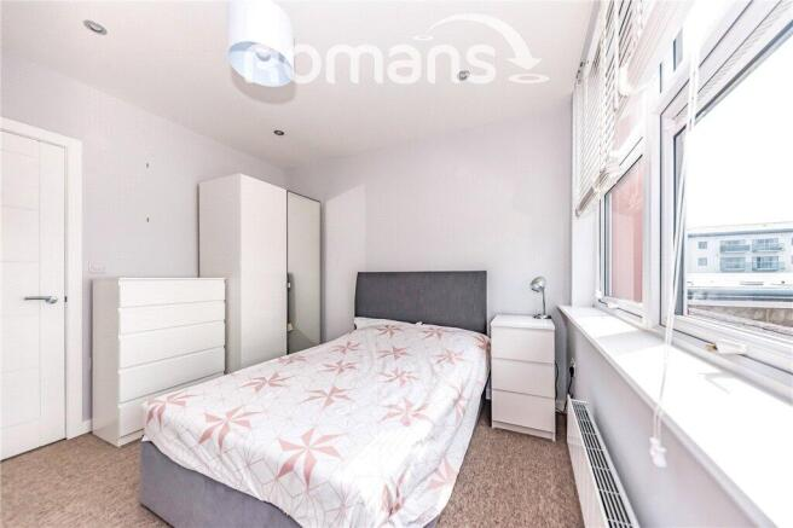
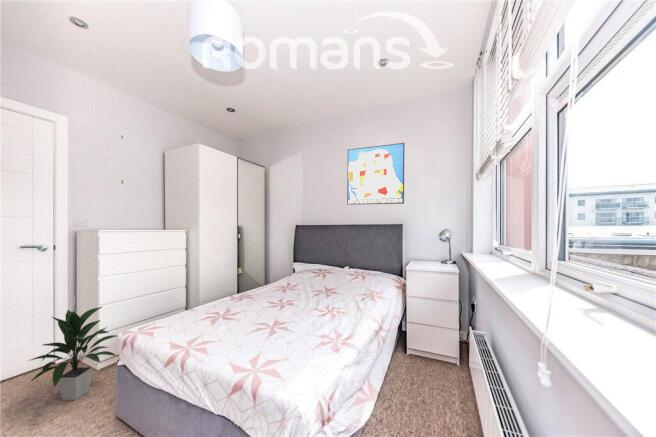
+ indoor plant [27,305,119,401]
+ wall art [346,142,405,206]
